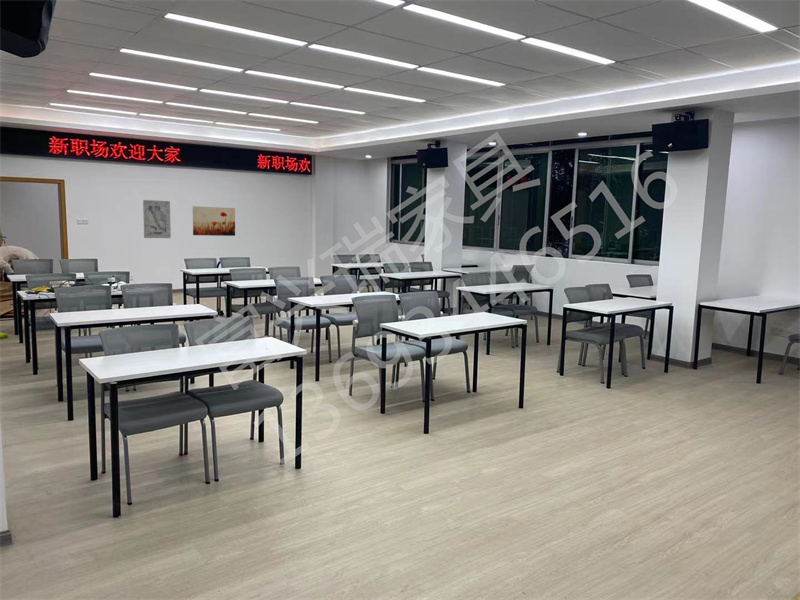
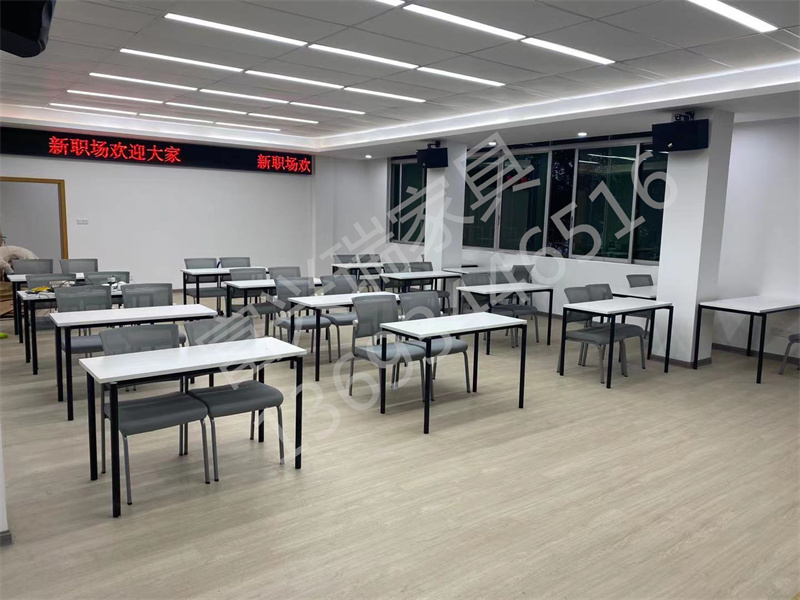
- wall art [192,205,236,237]
- wall art [142,199,172,239]
